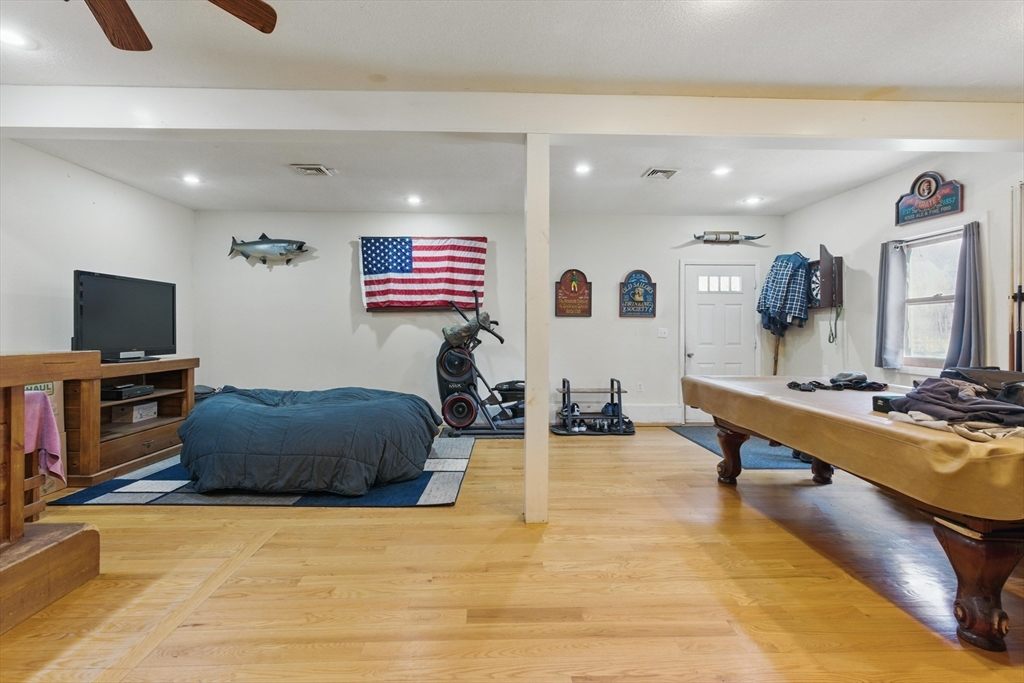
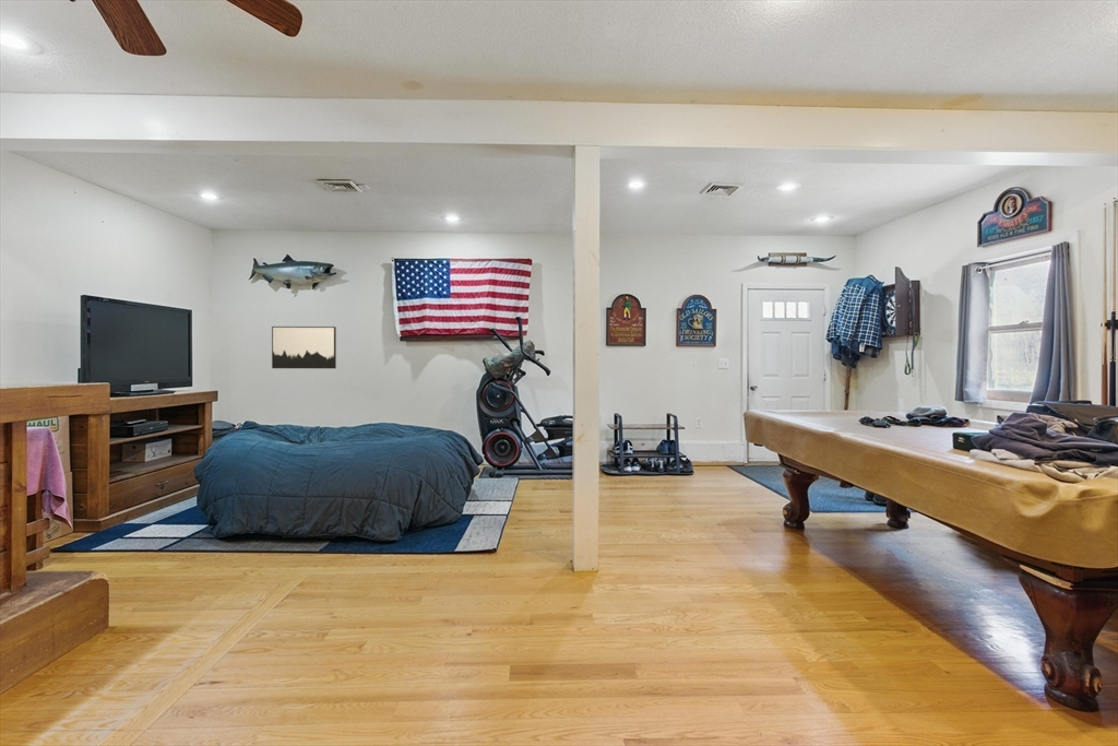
+ wall art [271,325,337,369]
